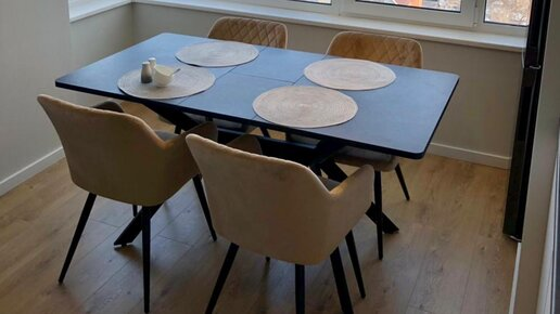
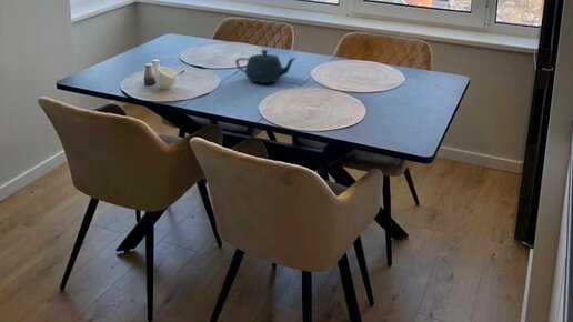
+ teapot [234,49,298,84]
